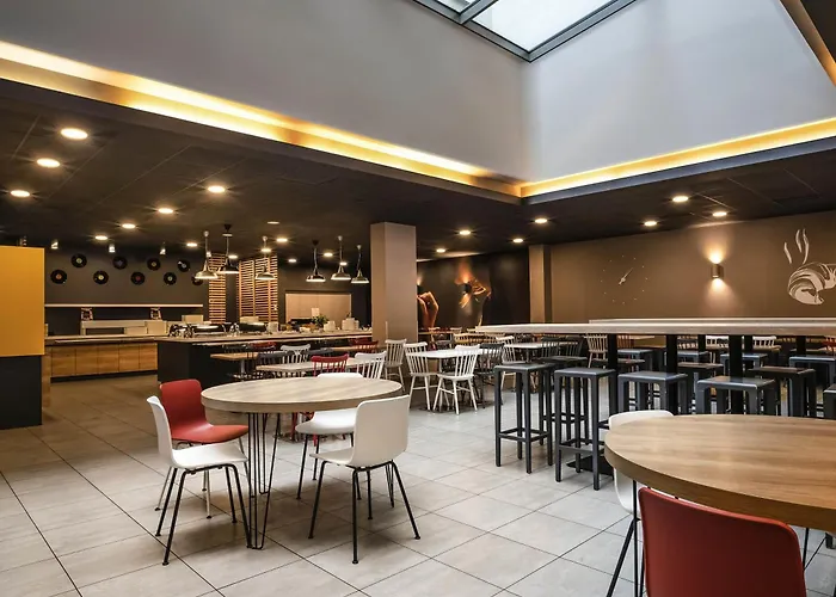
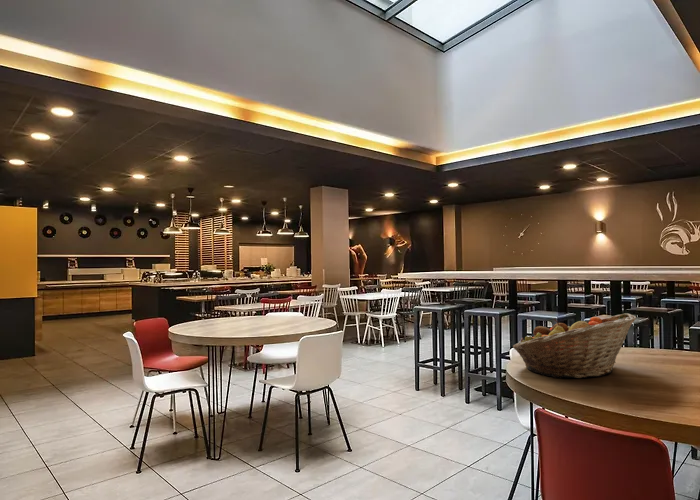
+ fruit basket [512,312,637,379]
